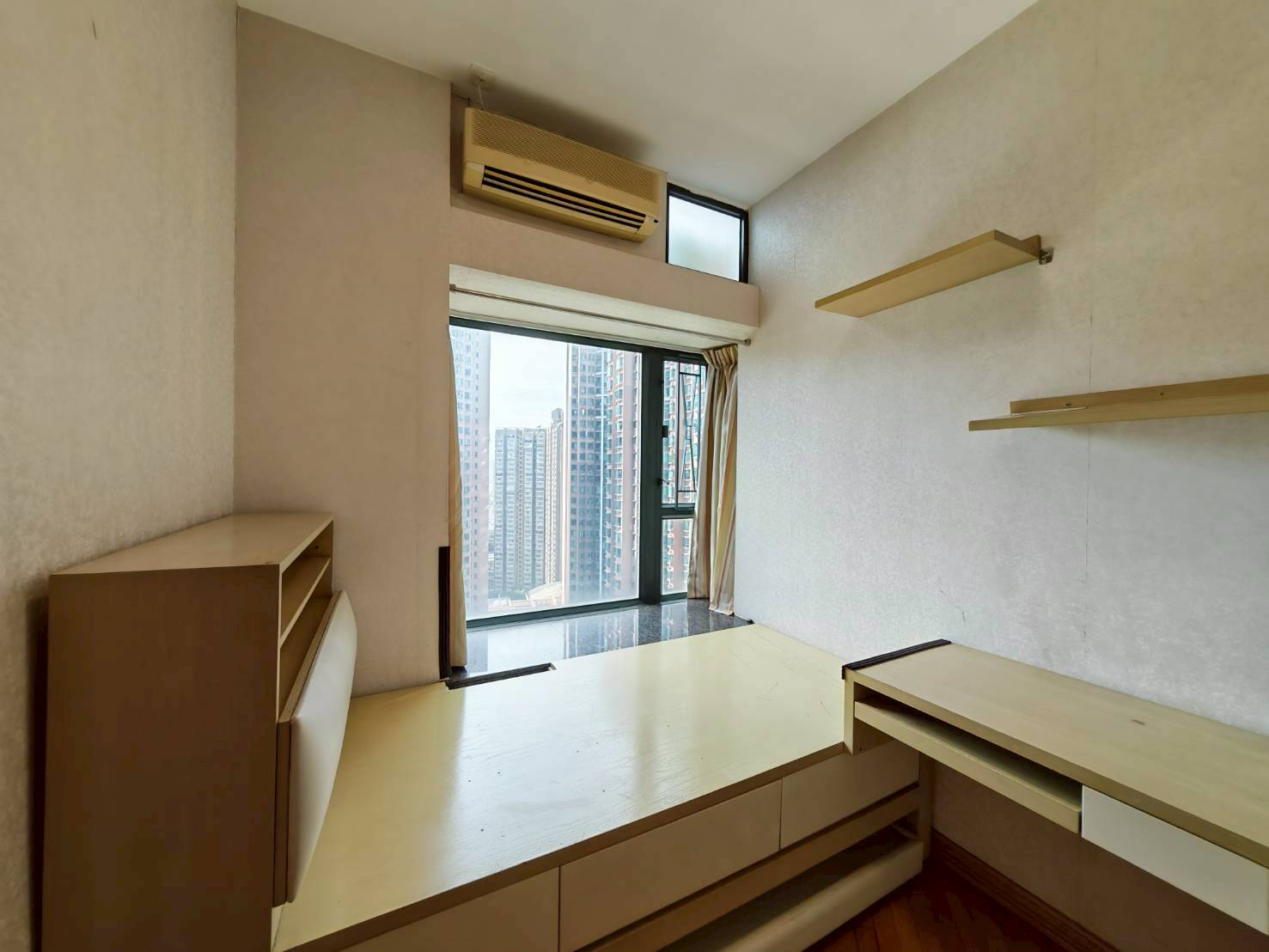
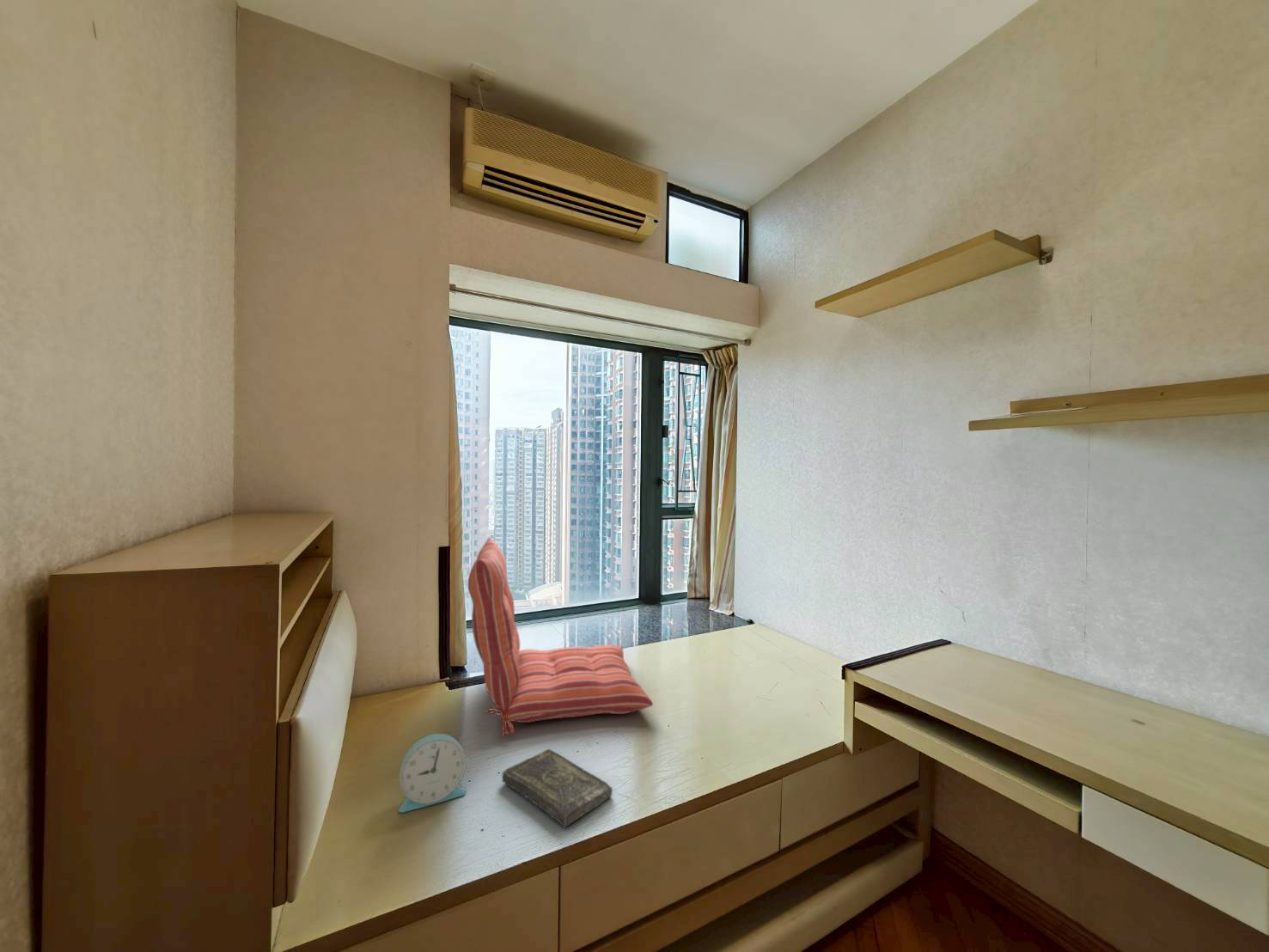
+ book [502,748,613,828]
+ alarm clock [398,733,467,814]
+ seat cushion [467,537,654,737]
